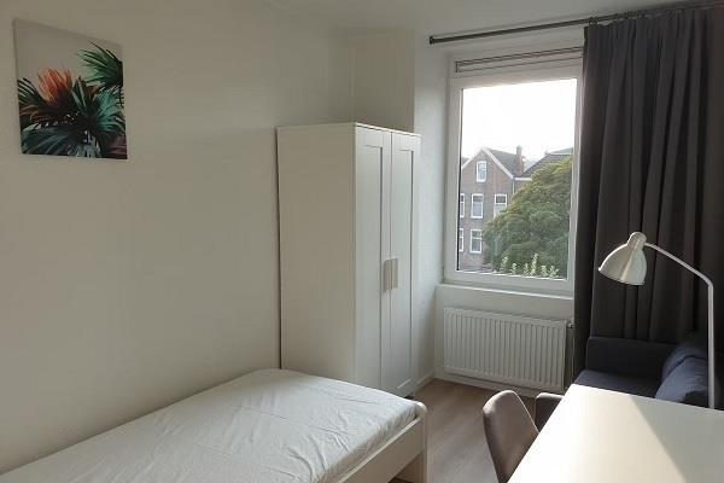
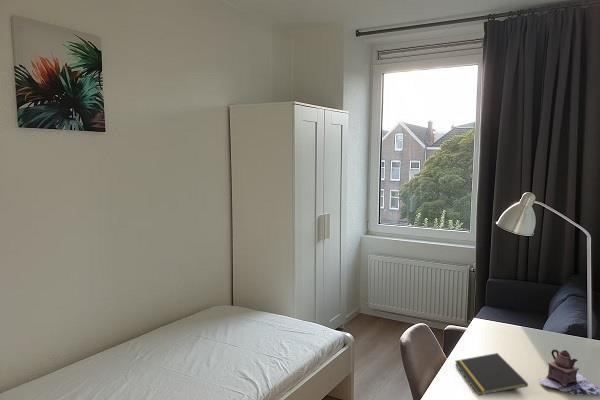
+ teapot [537,348,600,396]
+ notepad [454,352,529,396]
